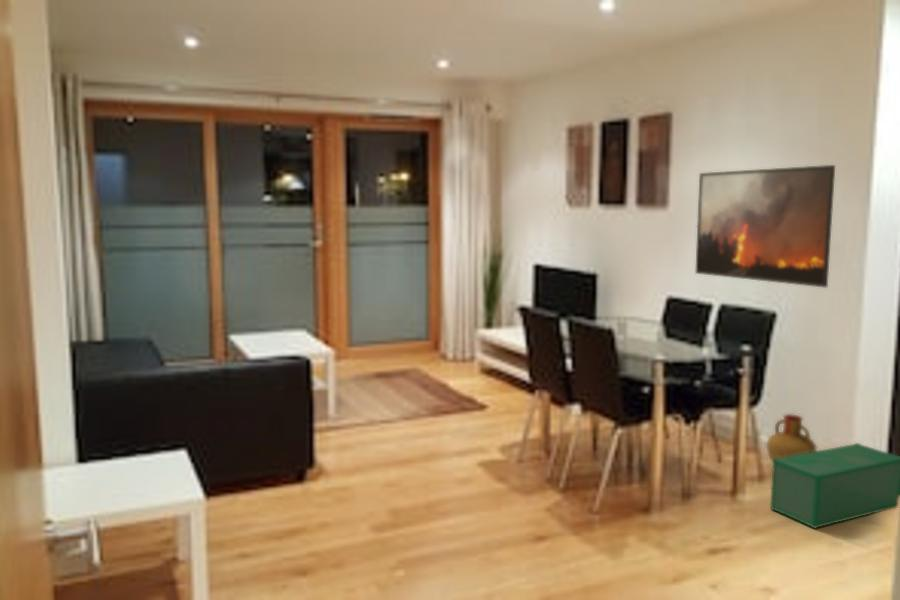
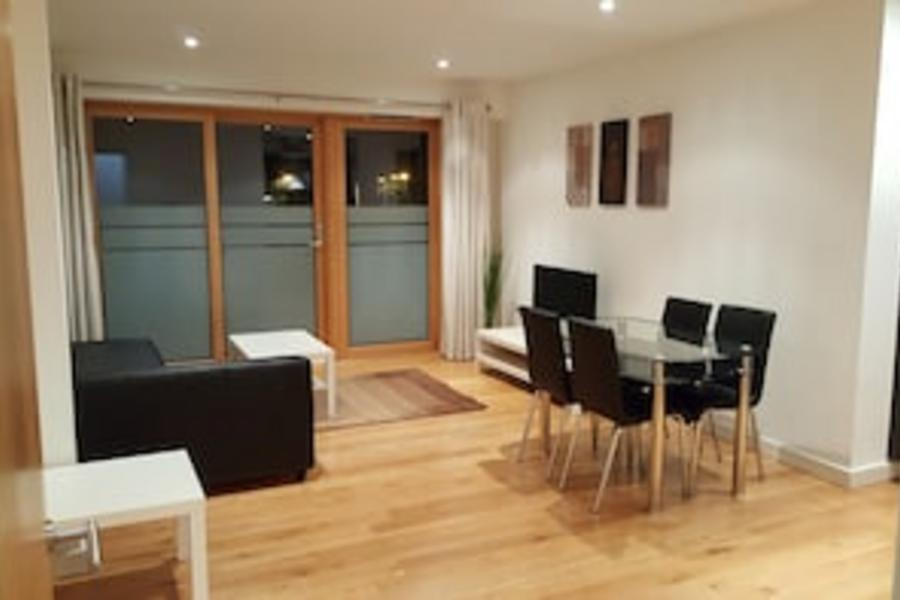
- vase [766,413,817,464]
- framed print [694,164,836,289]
- storage bin [769,442,900,530]
